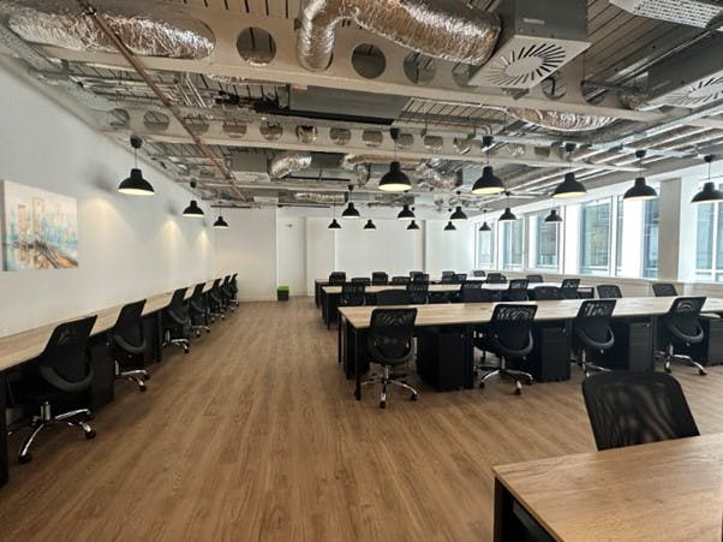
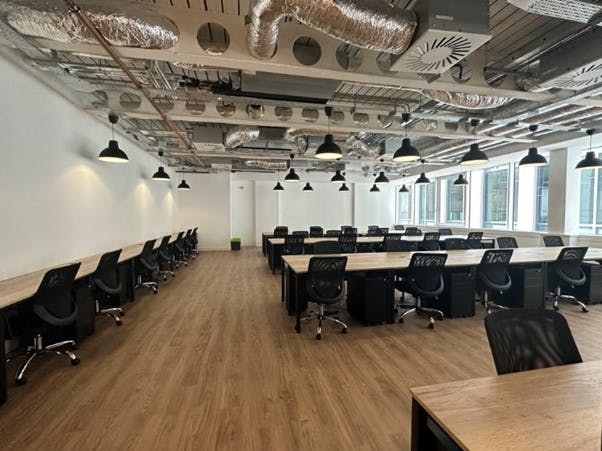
- wall art [0,178,79,273]
